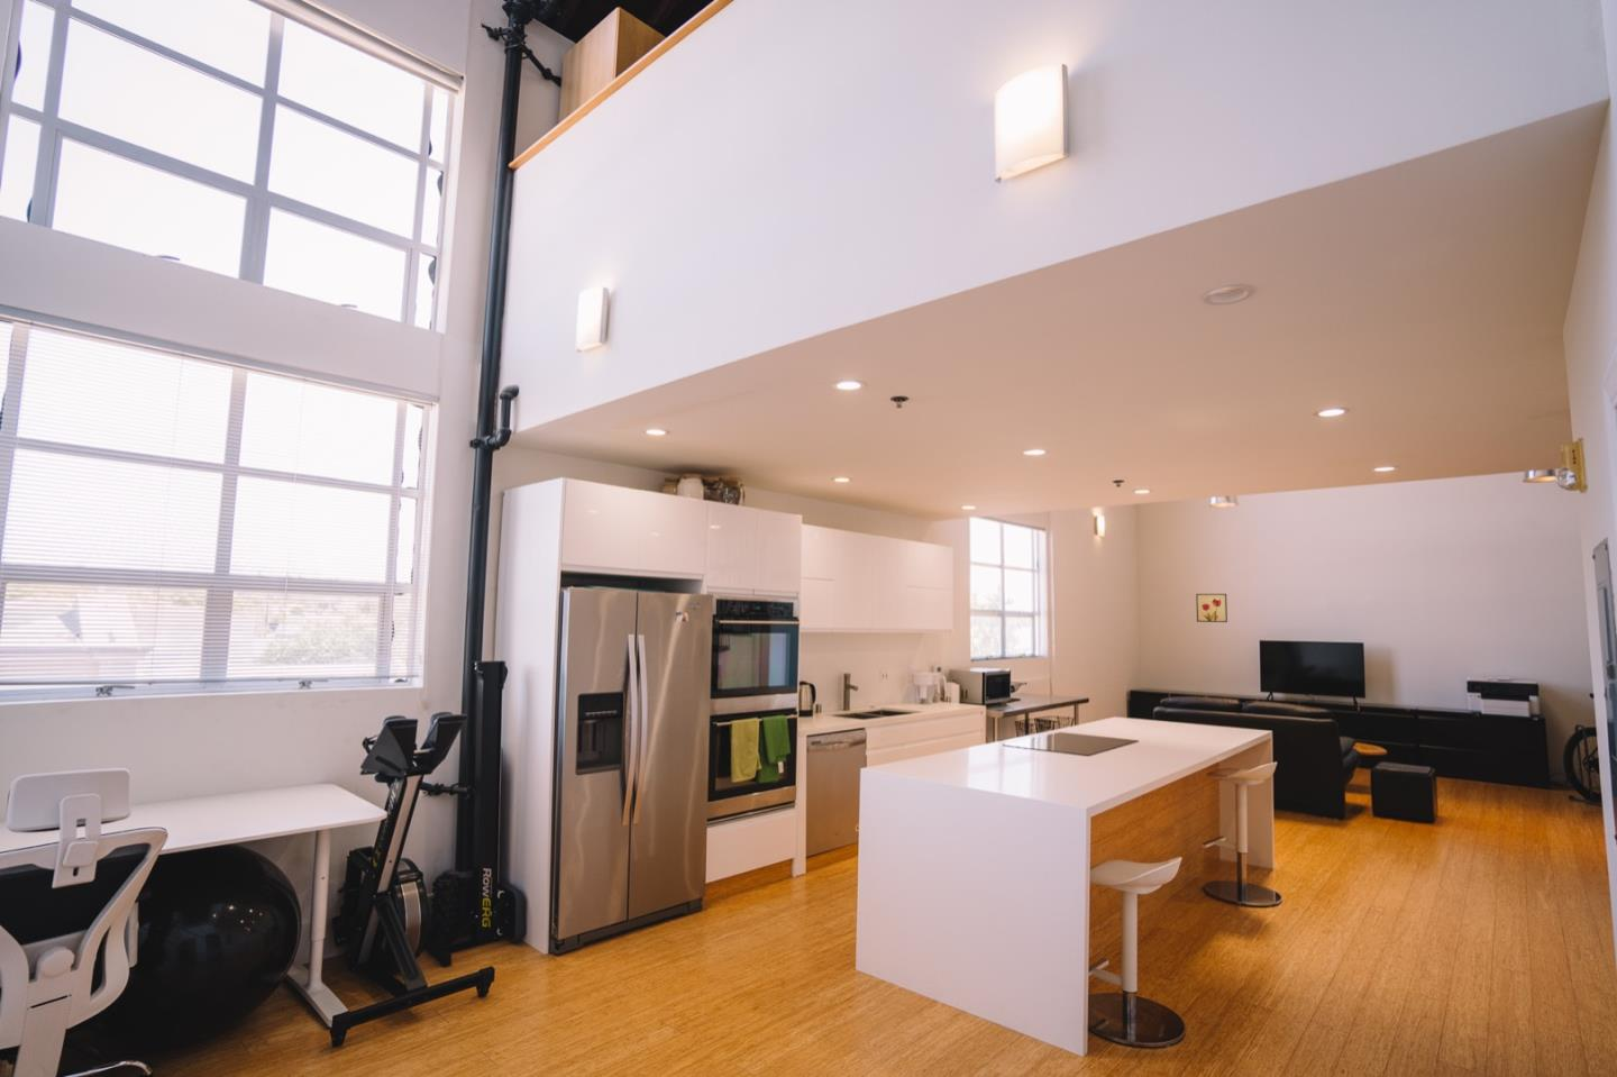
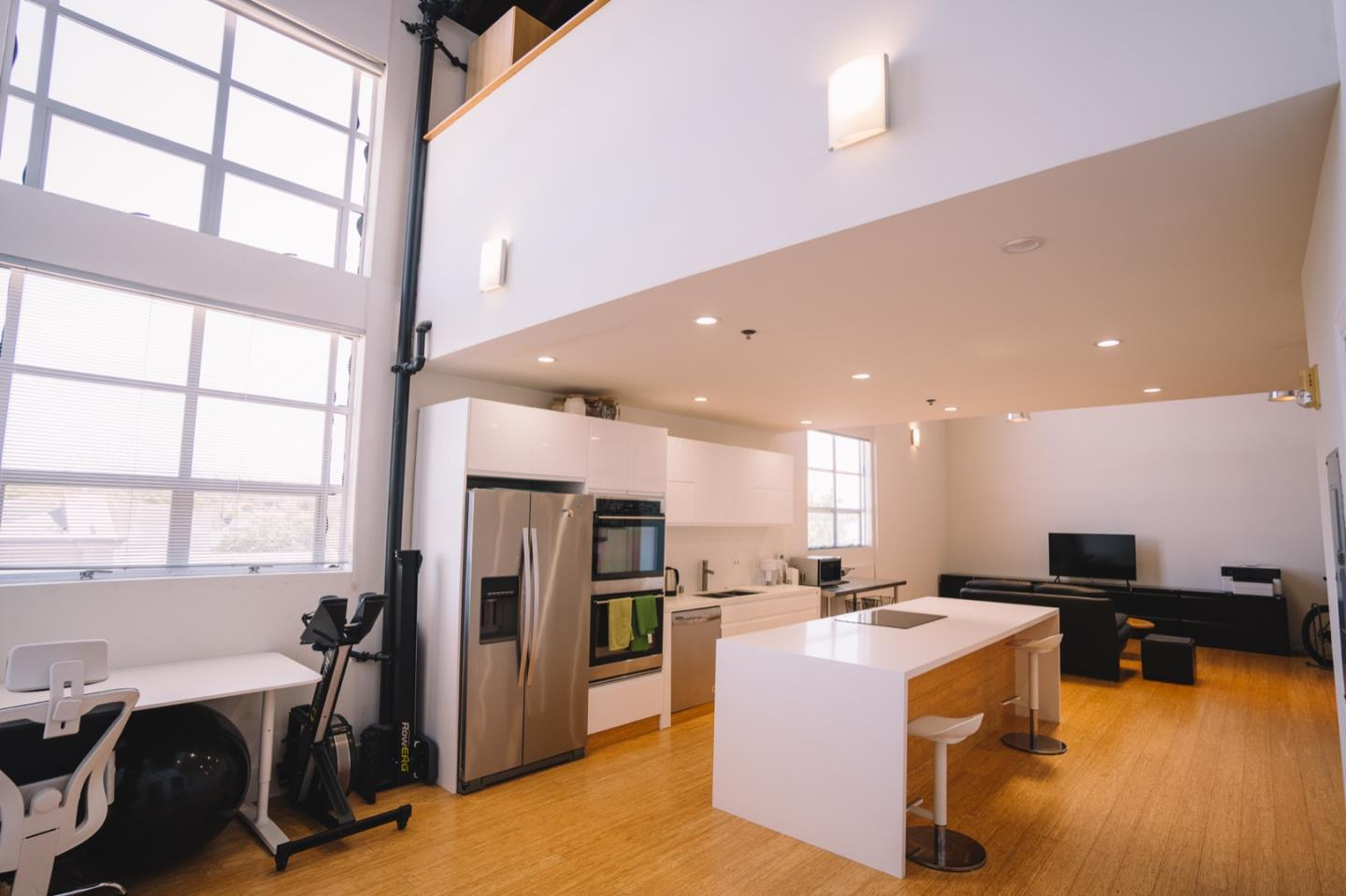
- wall art [1195,593,1229,624]
